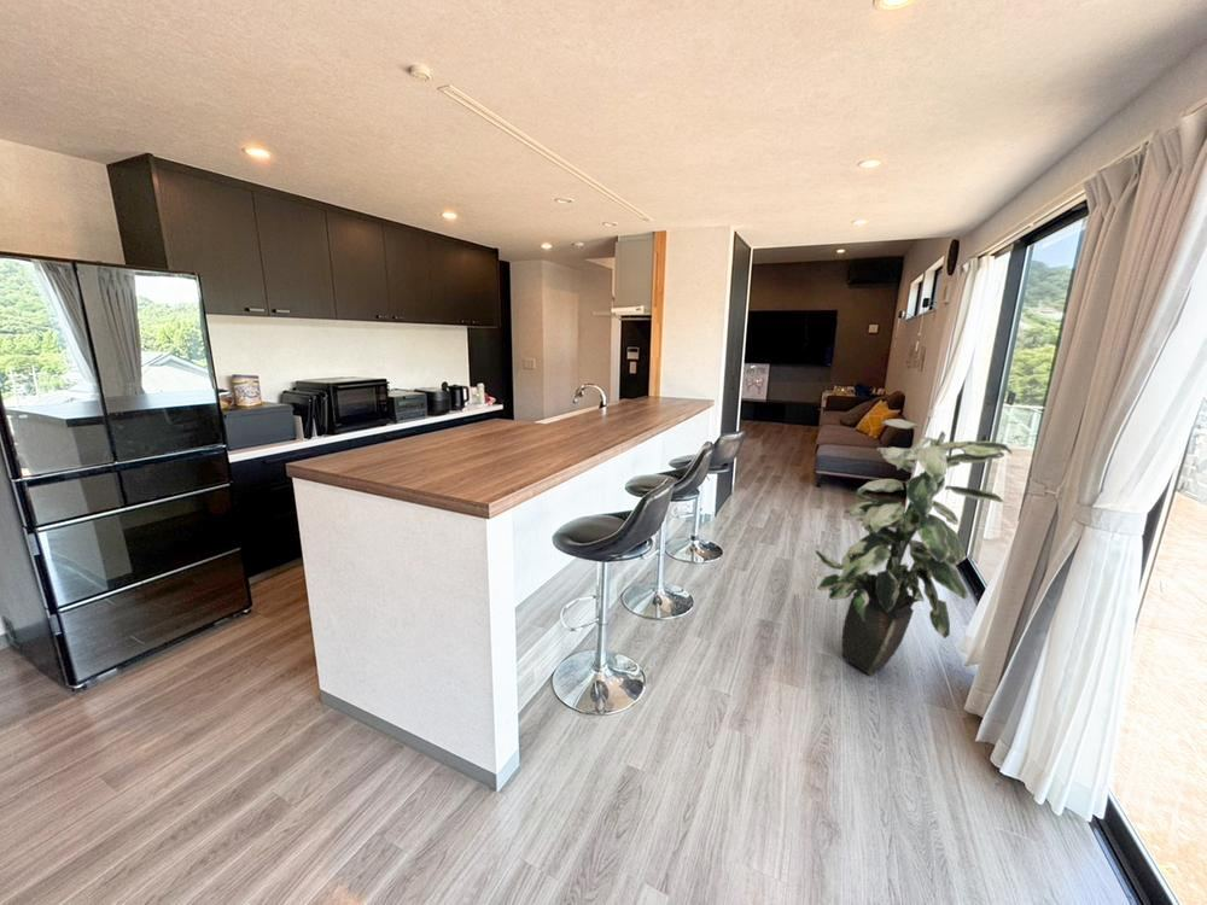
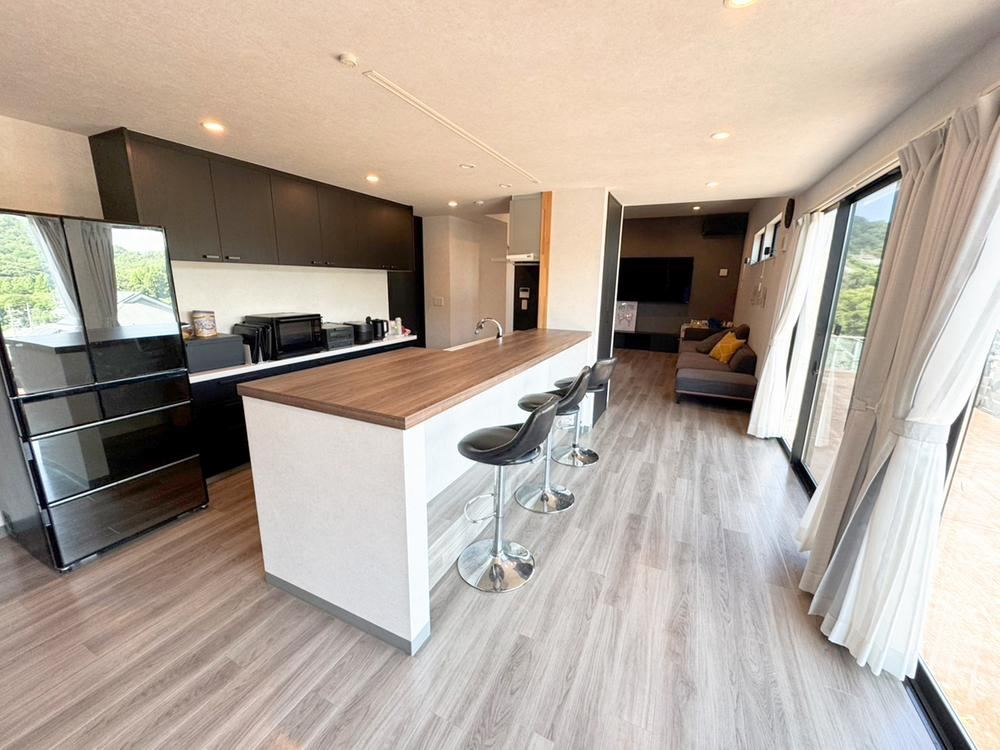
- indoor plant [814,418,1014,677]
